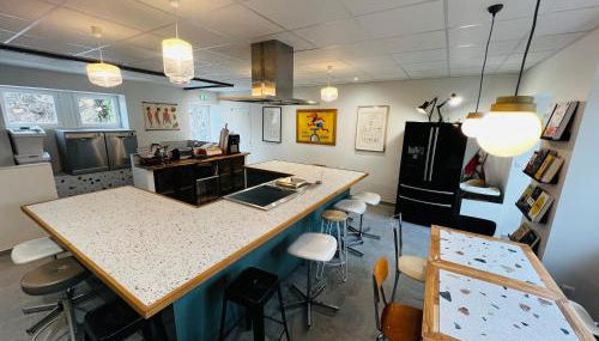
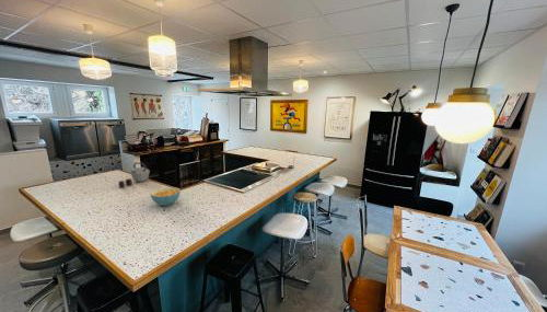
+ cereal bowl [150,186,182,207]
+ kettle [117,161,151,188]
